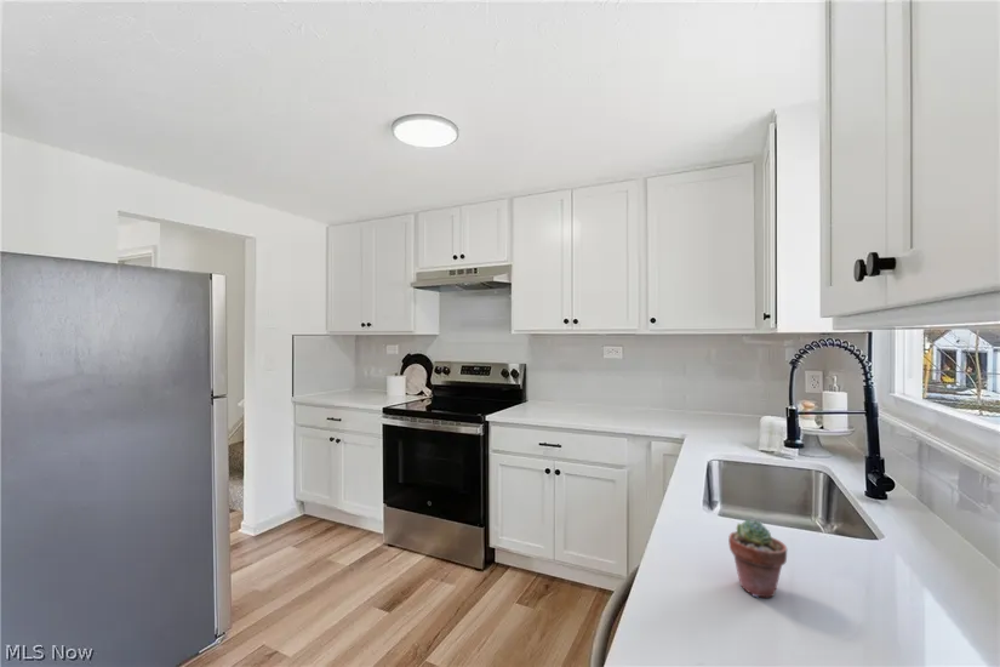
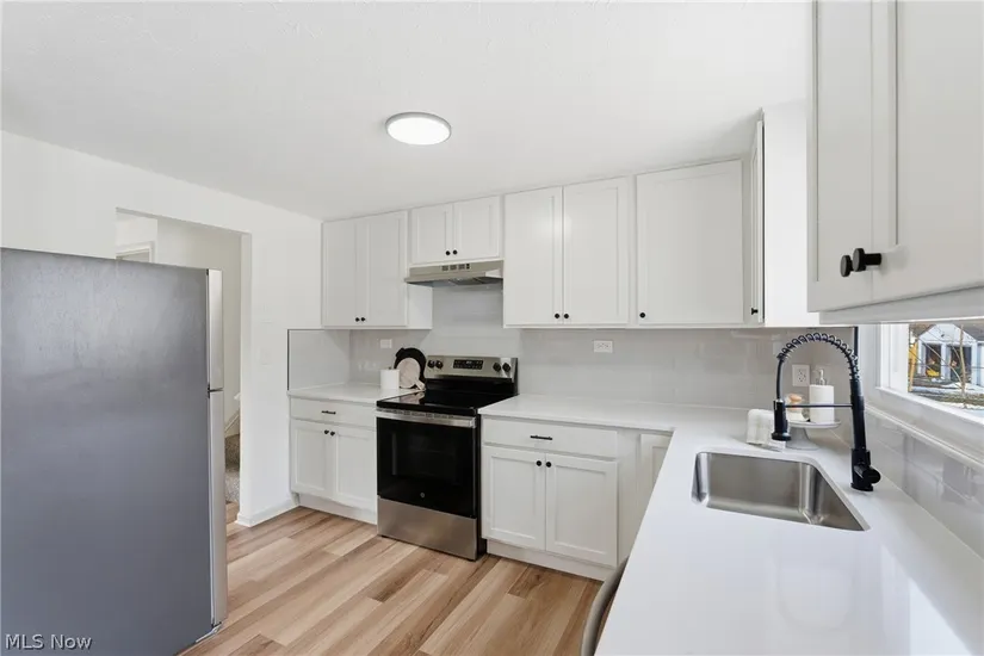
- potted succulent [727,518,788,599]
